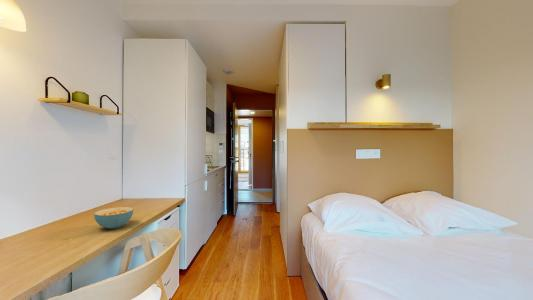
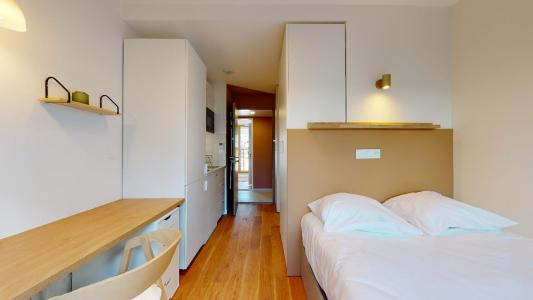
- cereal bowl [93,206,134,230]
